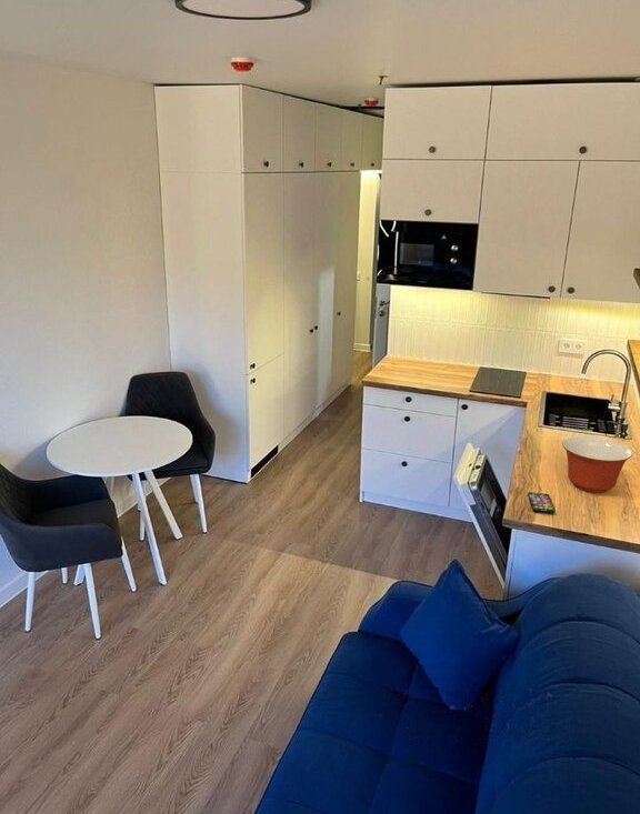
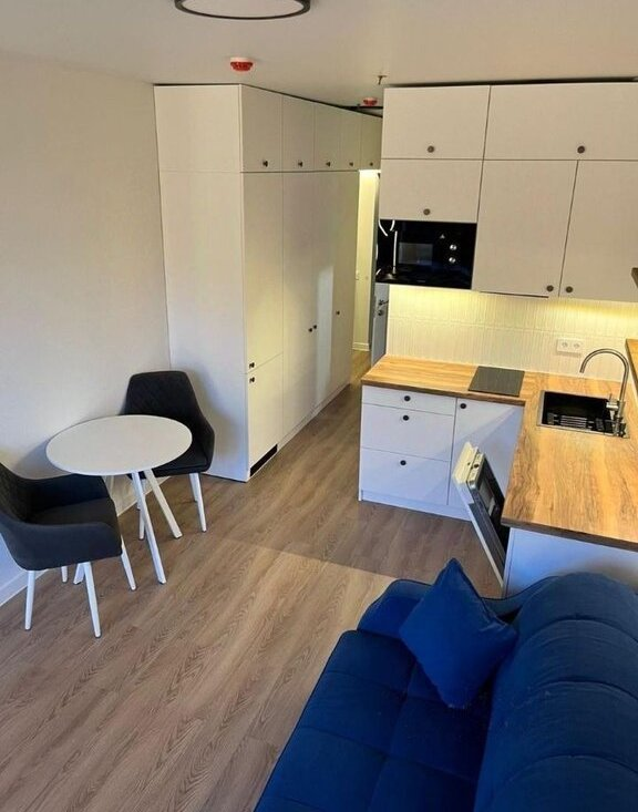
- mixing bowl [561,435,633,493]
- smartphone [527,491,556,515]
